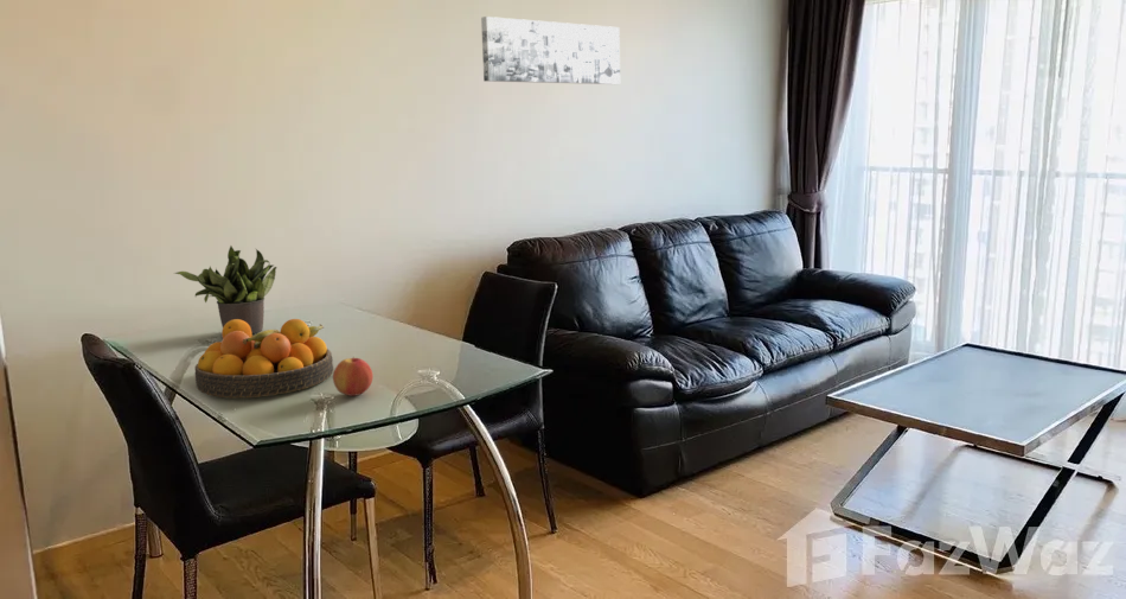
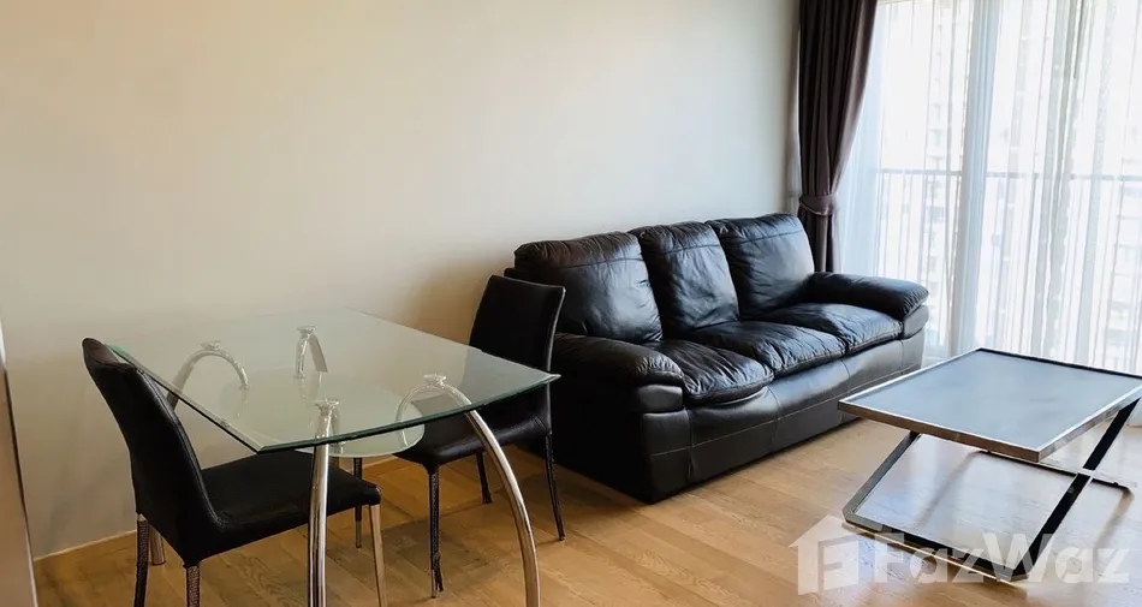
- potted plant [173,244,277,334]
- wall art [480,15,621,85]
- apple [332,357,375,397]
- fruit bowl [193,318,334,400]
